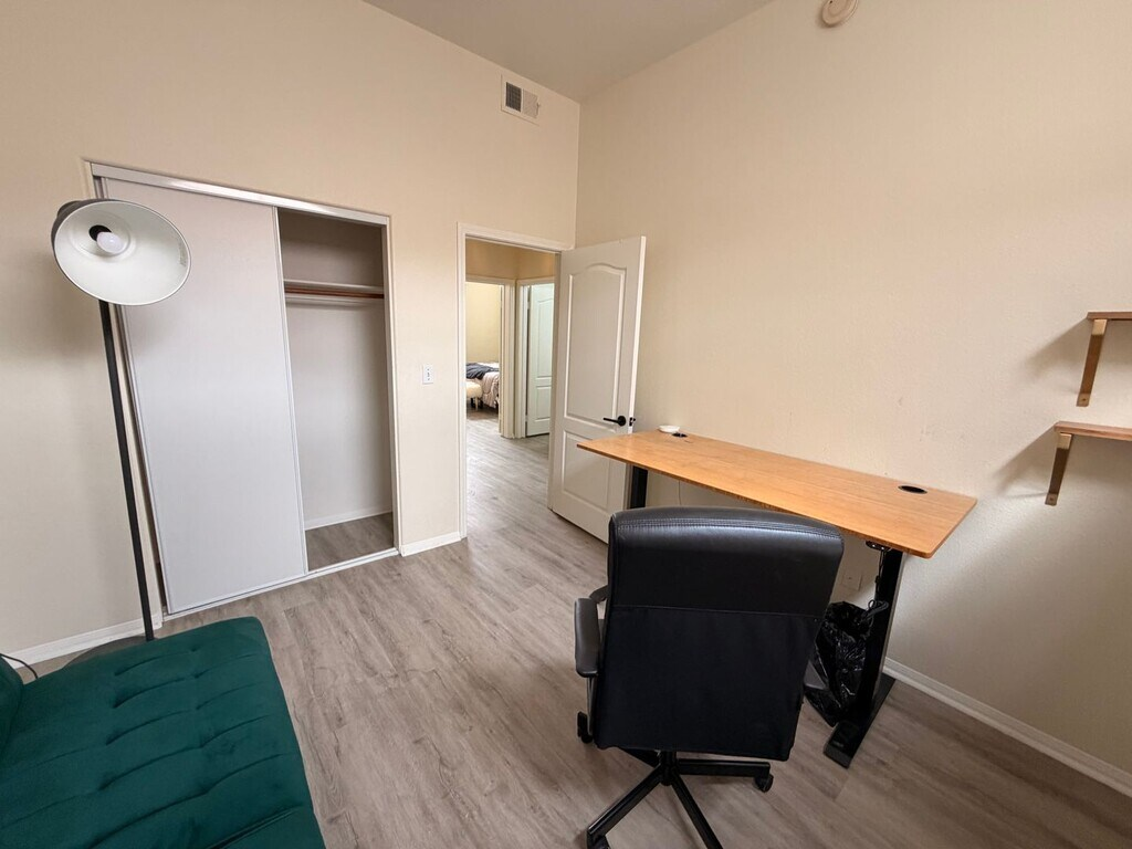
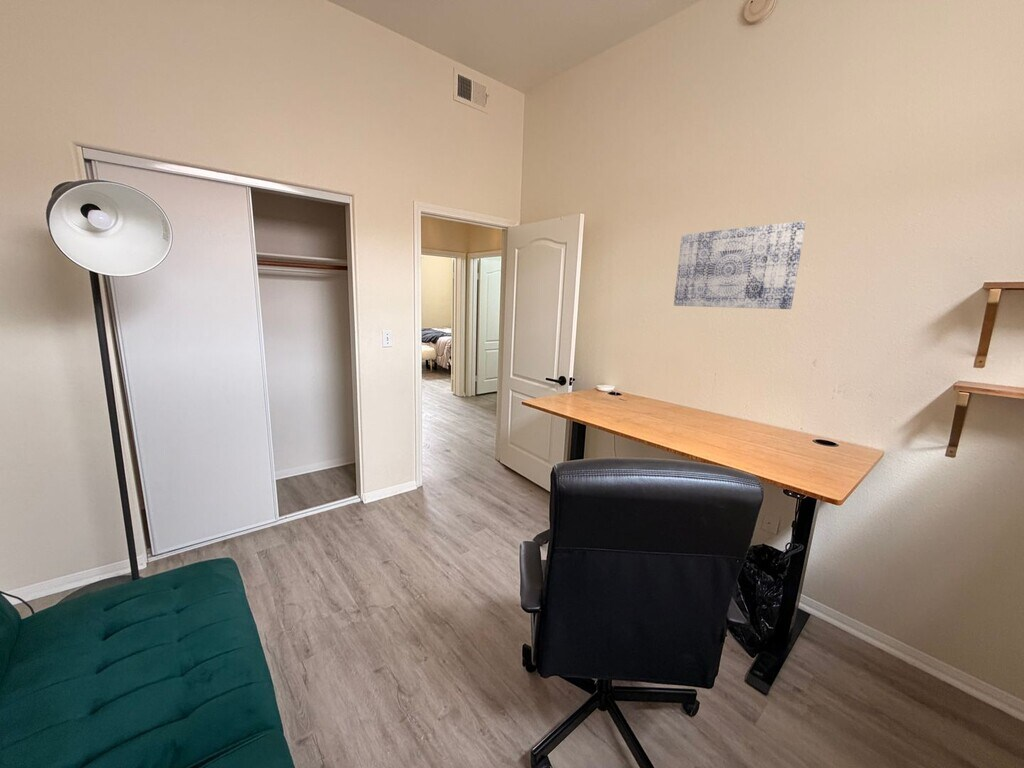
+ wall art [673,220,807,310]
